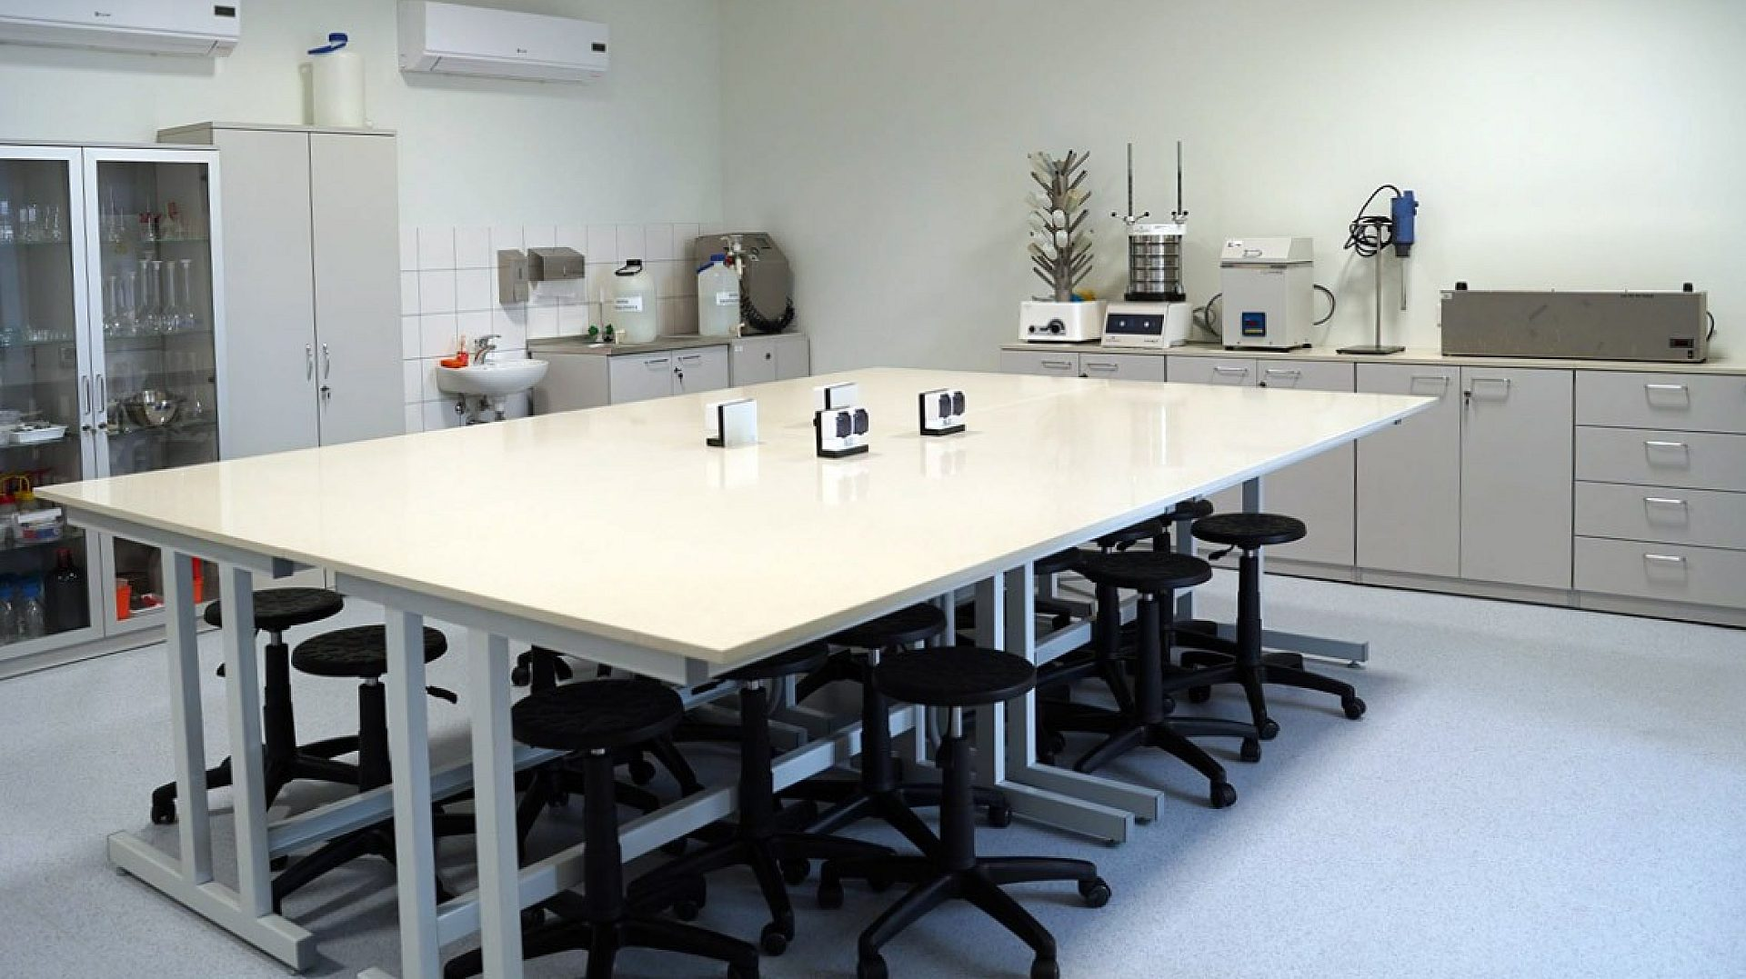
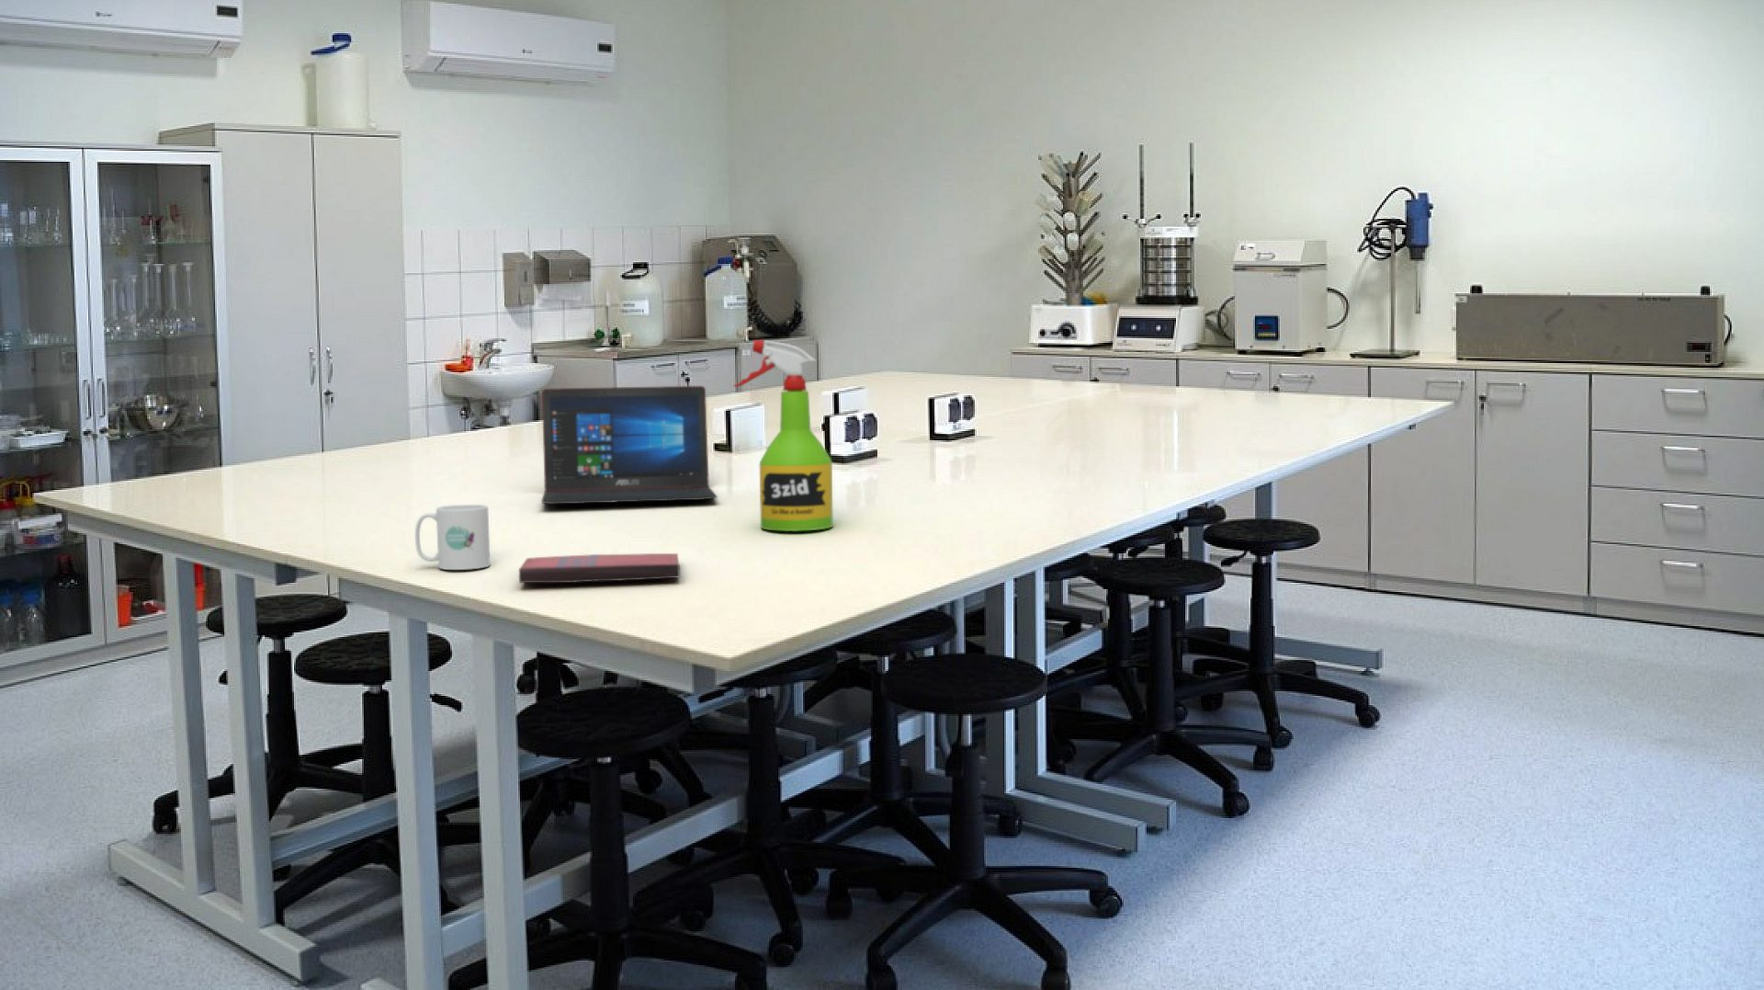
+ laptop [540,385,718,504]
+ mug [414,504,492,571]
+ paperback book [519,553,681,584]
+ spray bottle [733,339,835,532]
